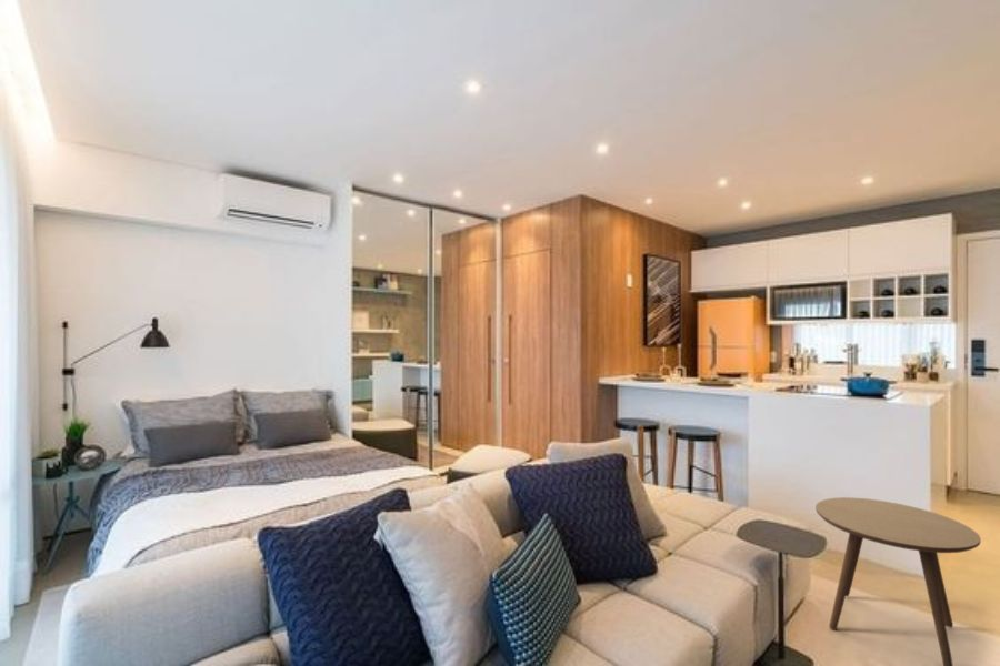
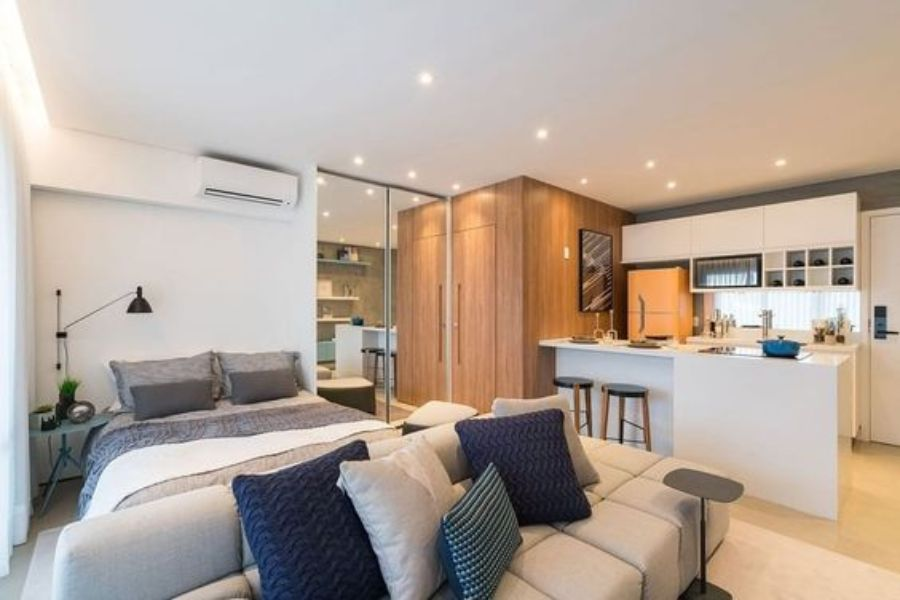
- side table [814,496,982,666]
